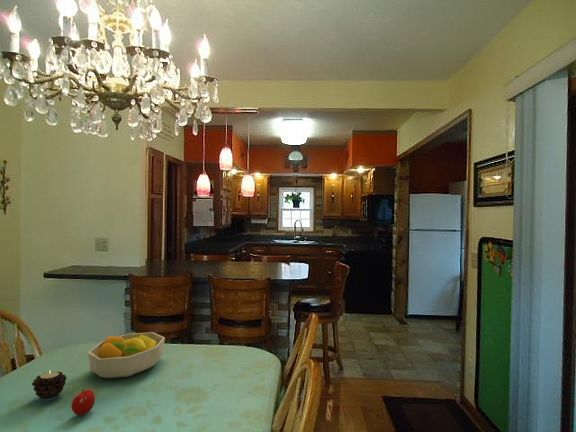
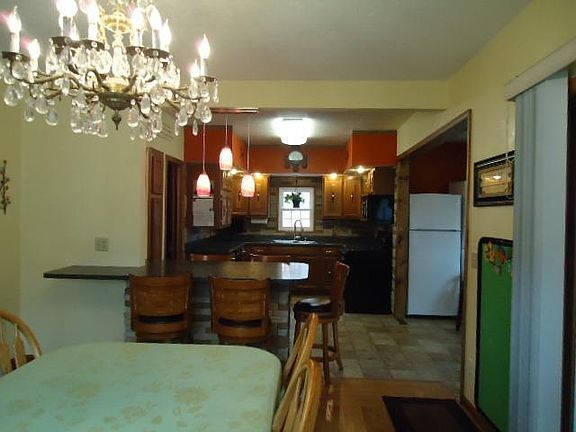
- candle [31,370,68,402]
- fruit bowl [87,331,166,379]
- apple [71,388,96,416]
